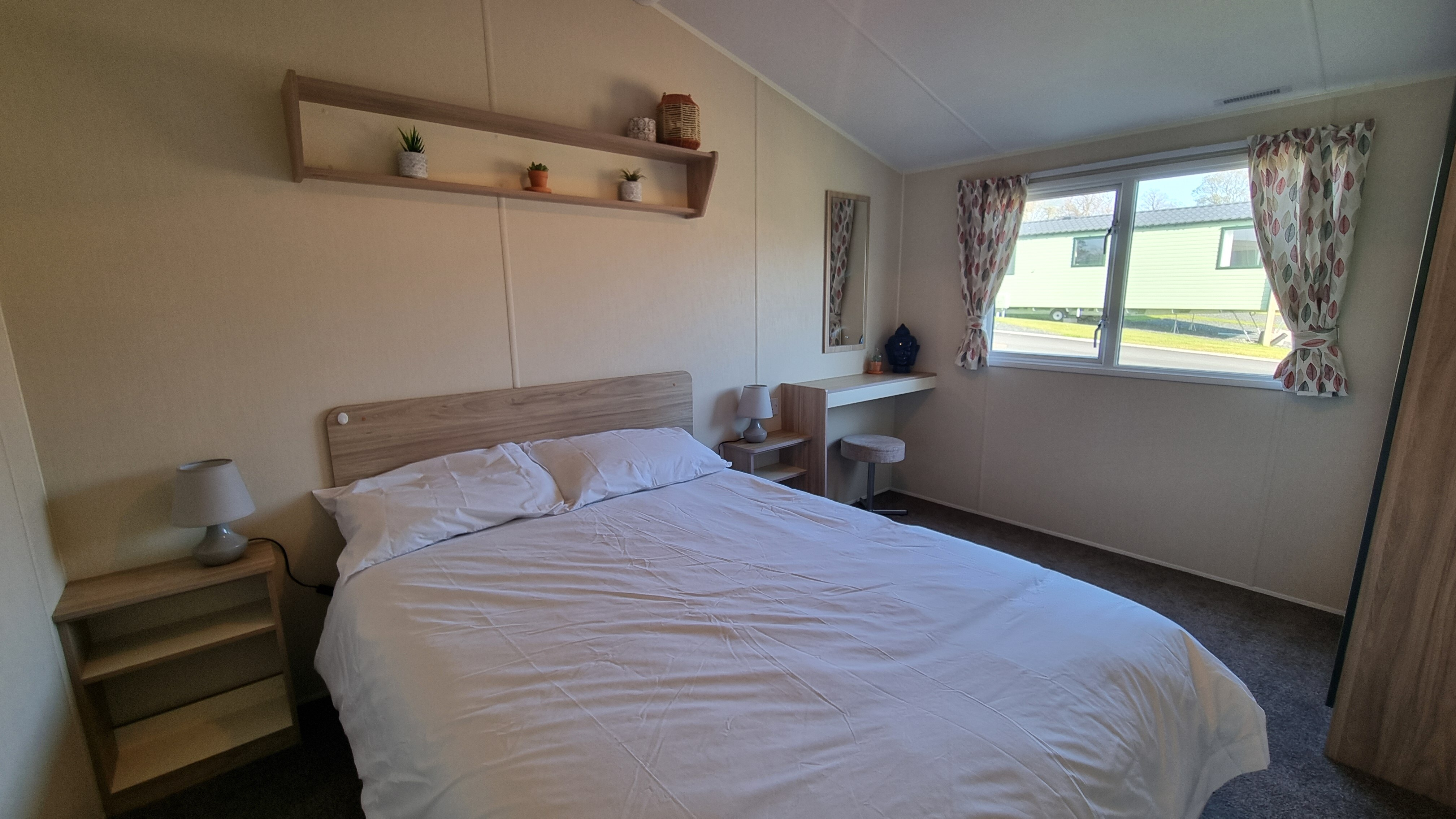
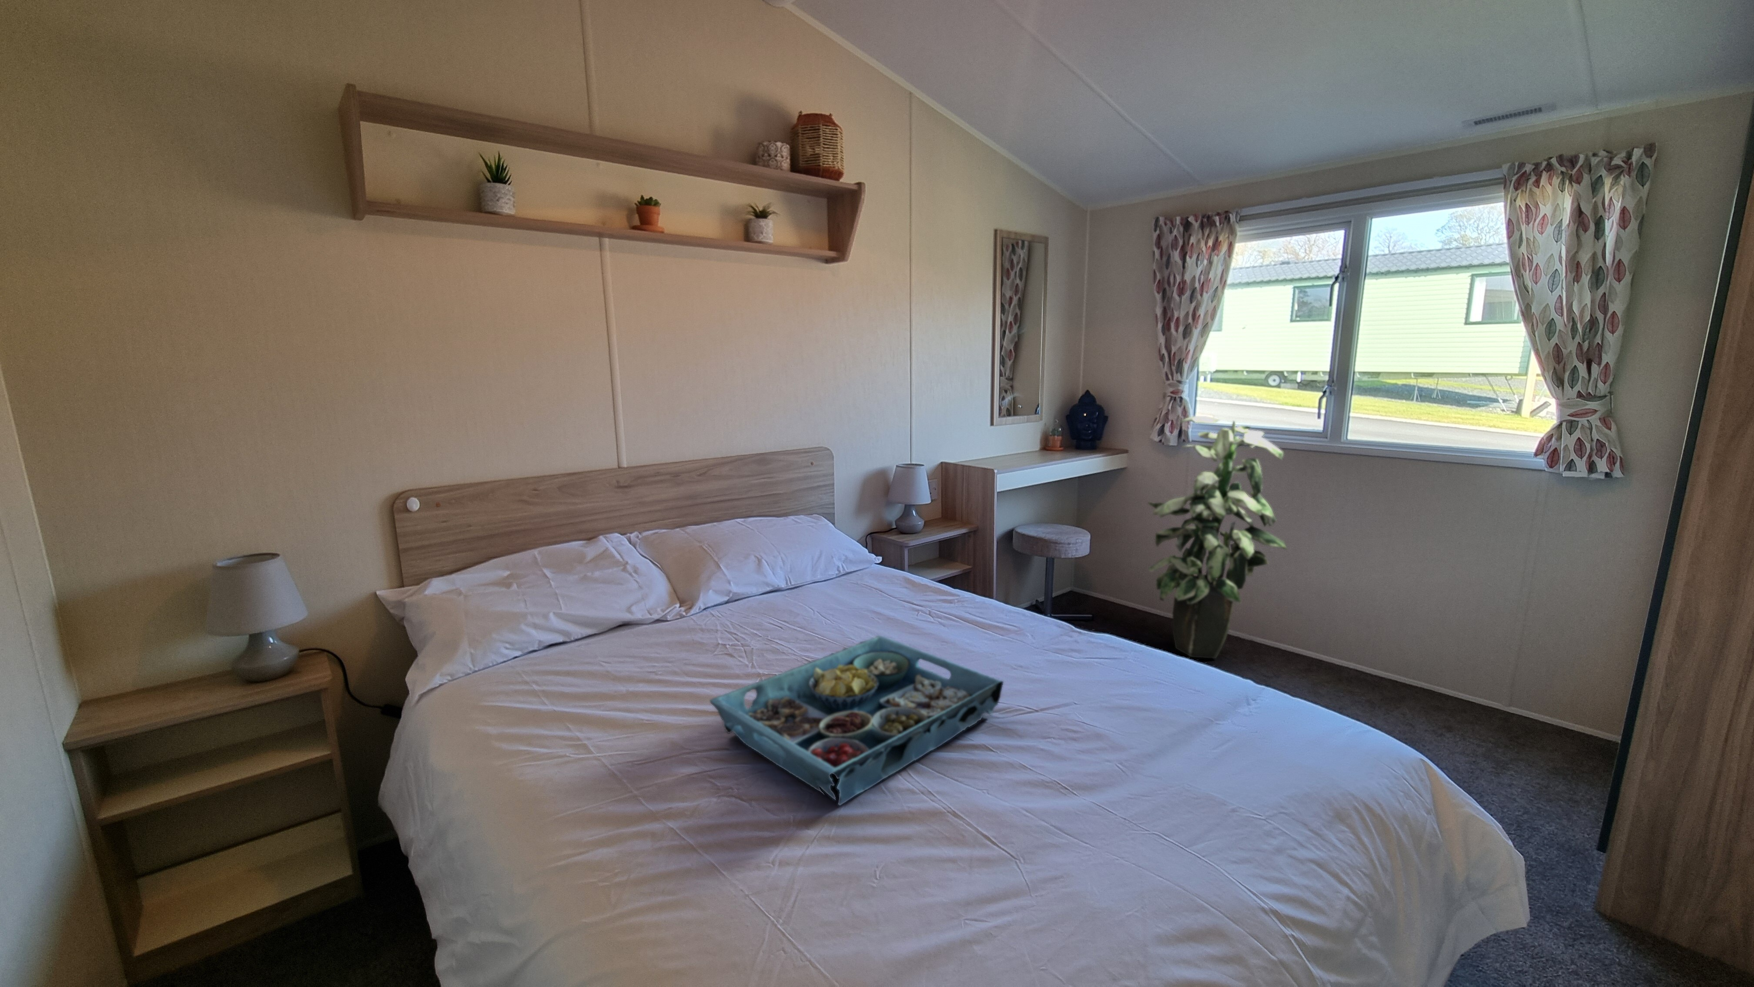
+ serving tray [710,635,1003,806]
+ indoor plant [1147,416,1288,659]
